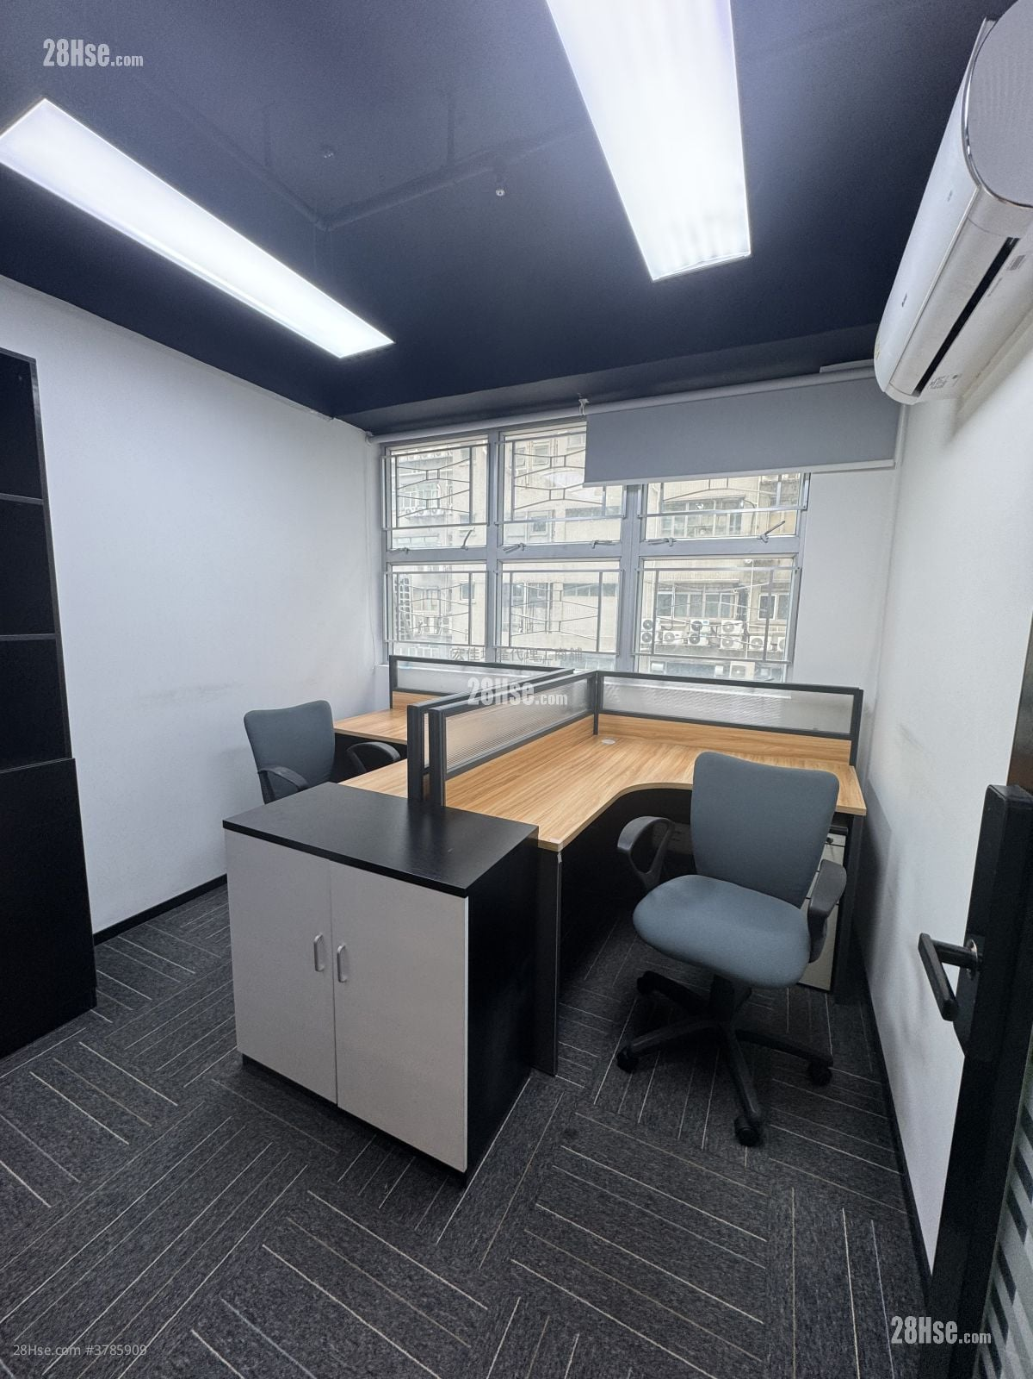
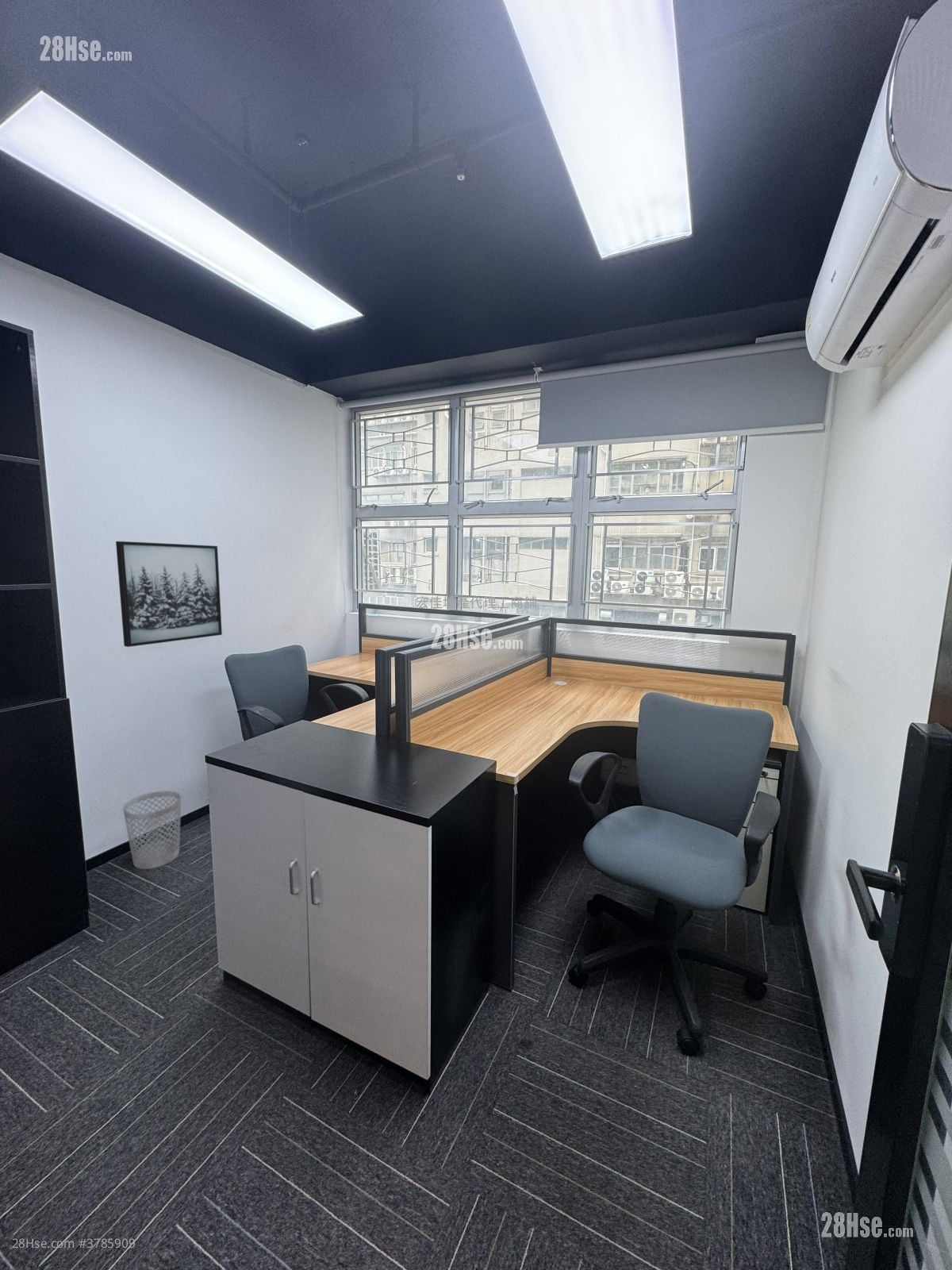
+ wall art [115,541,223,648]
+ wastebasket [122,790,182,870]
